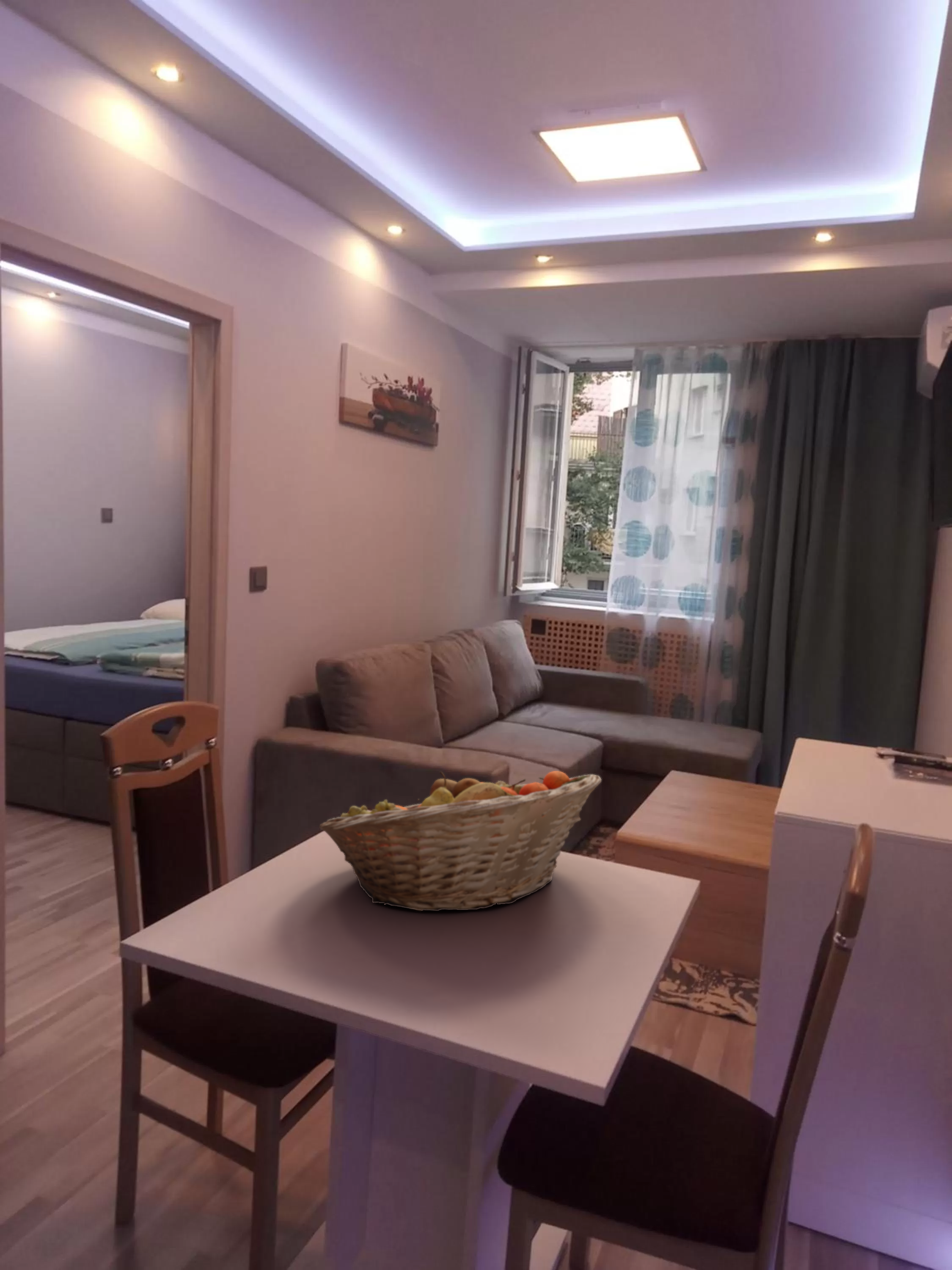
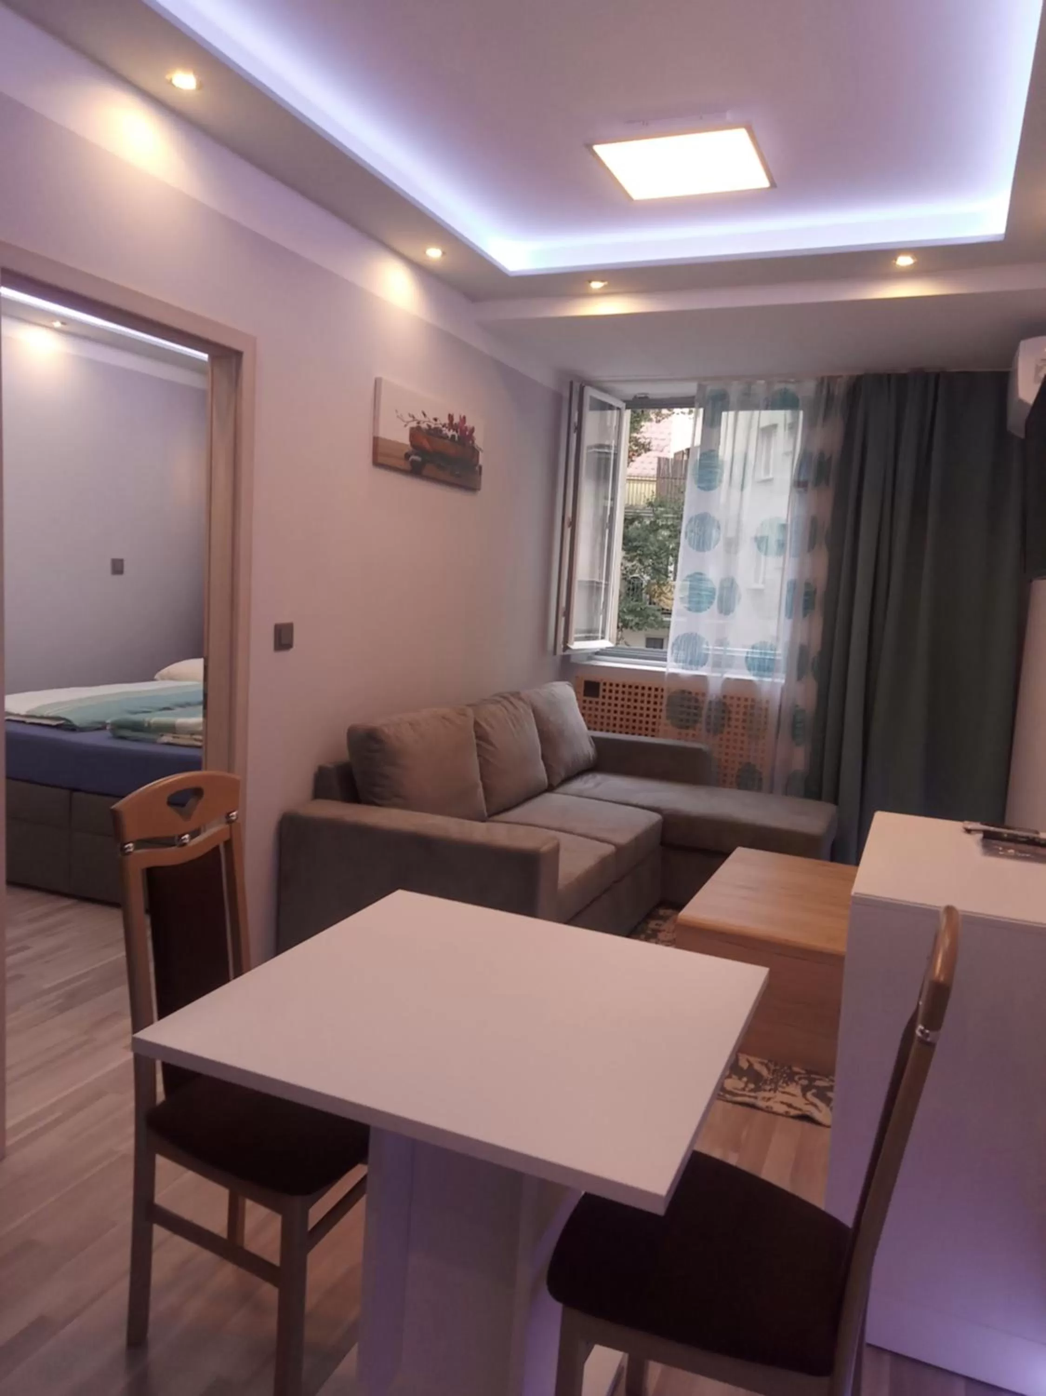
- fruit basket [319,770,602,911]
